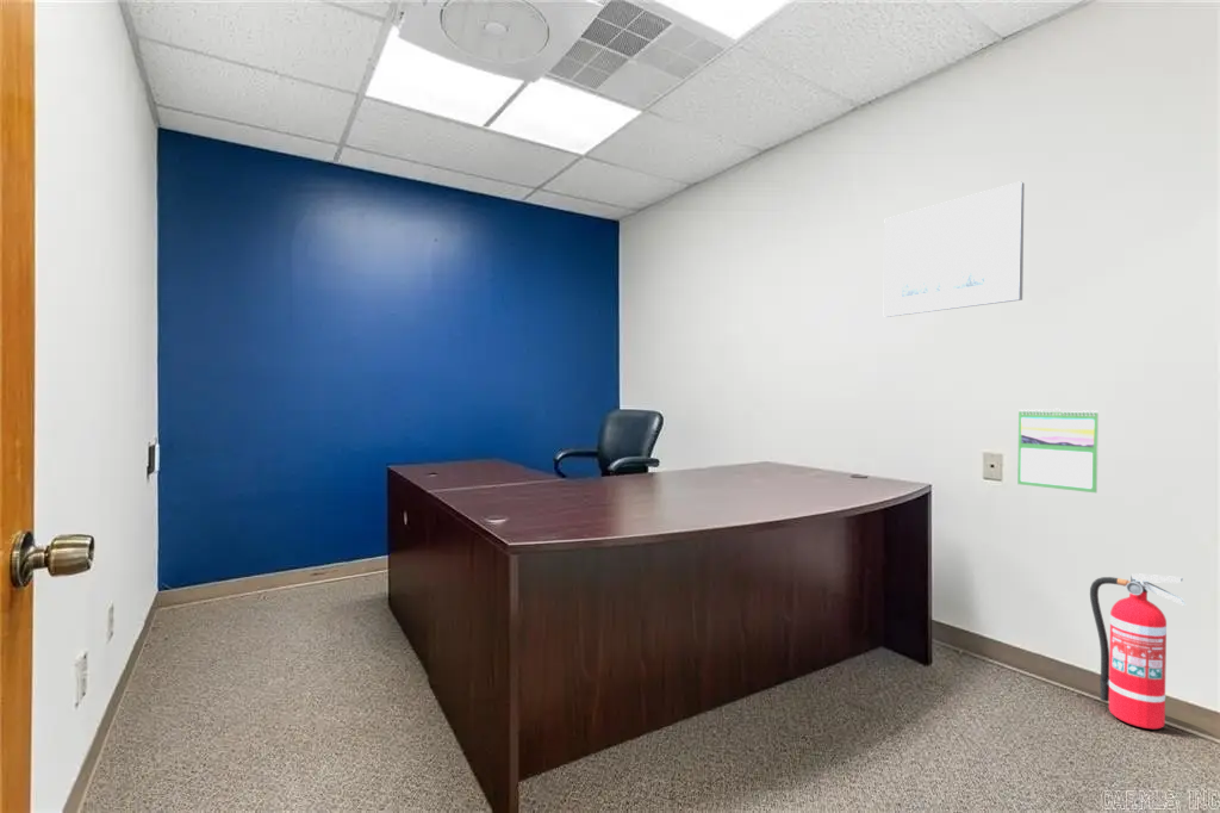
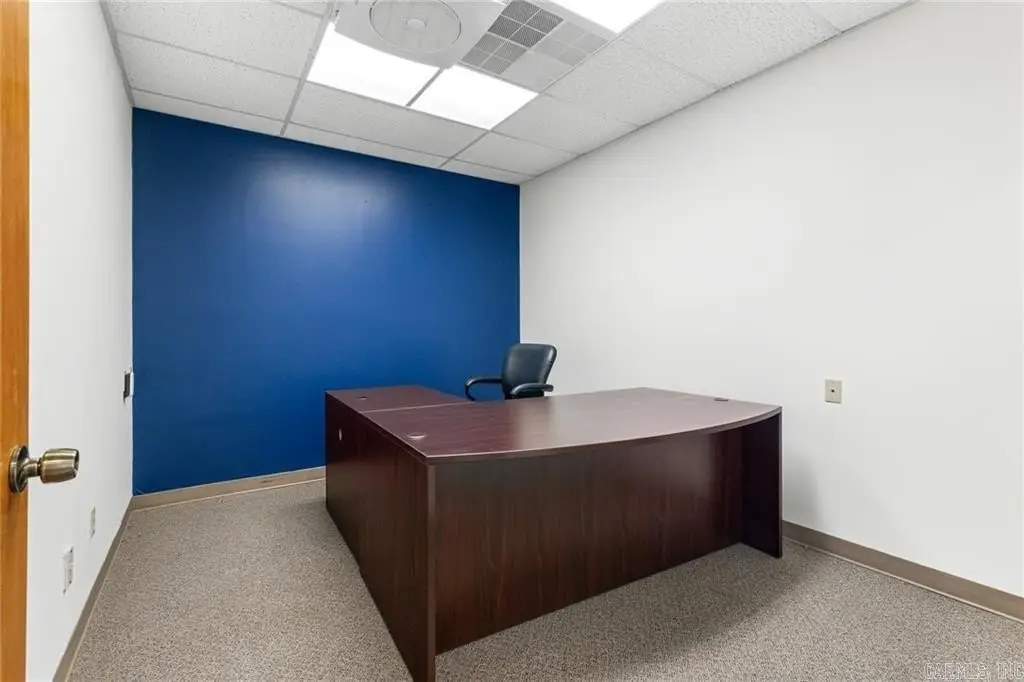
- wall art [883,180,1026,318]
- calendar [1016,408,1100,494]
- fire extinguisher [1089,572,1187,730]
